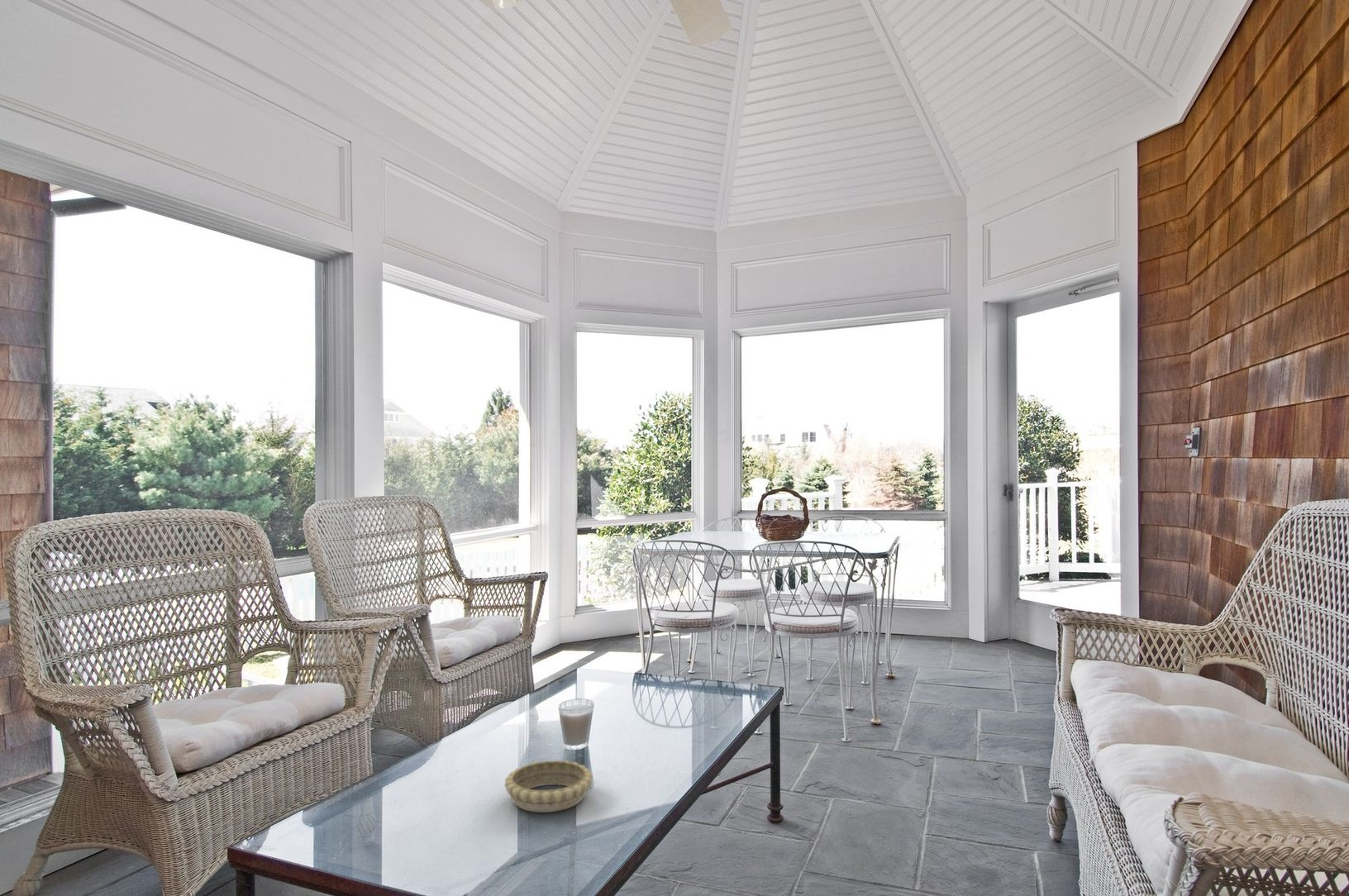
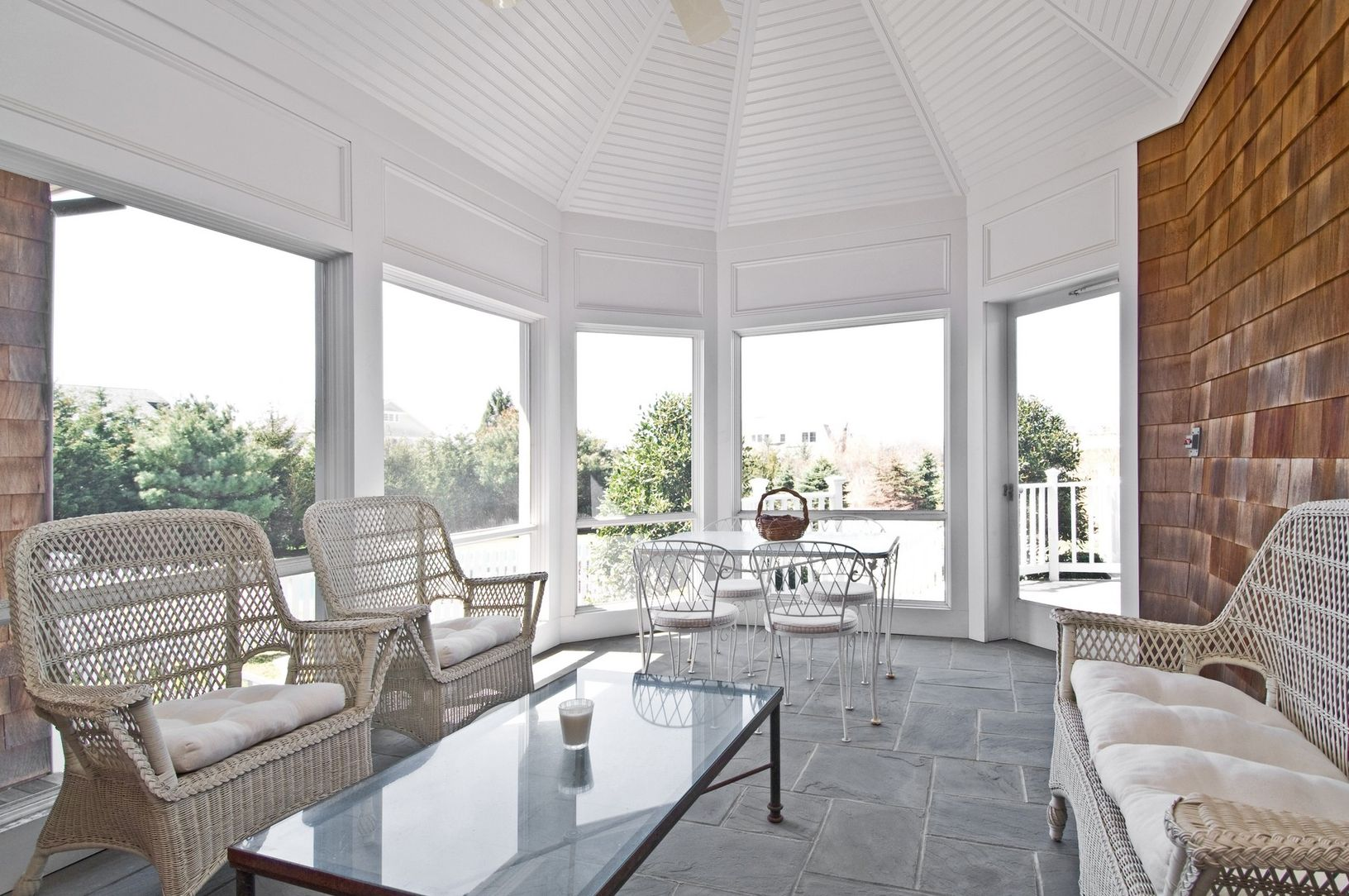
- decorative bowl [503,759,593,813]
